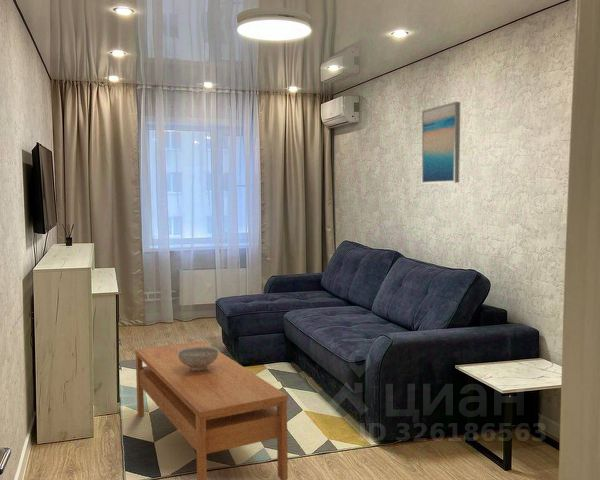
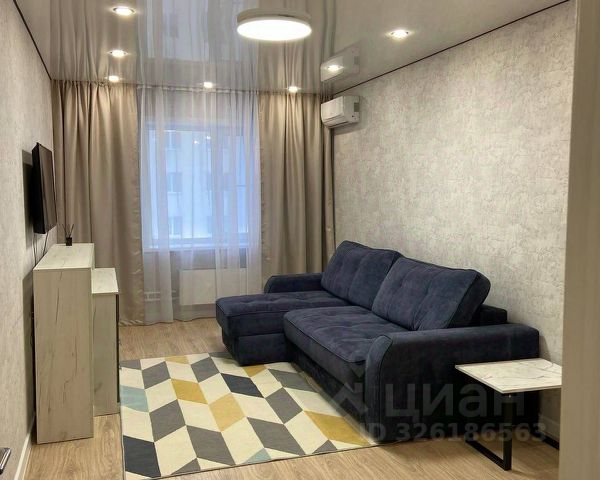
- wall art [421,101,461,185]
- coffee table [134,340,289,480]
- decorative bowl [178,346,220,371]
